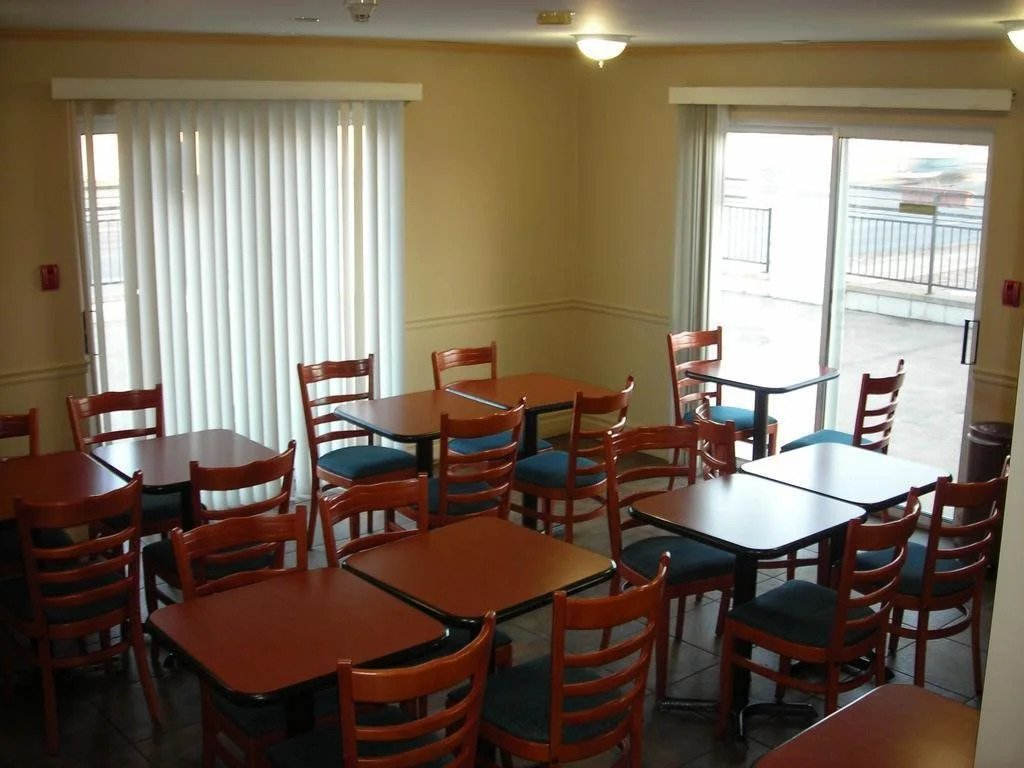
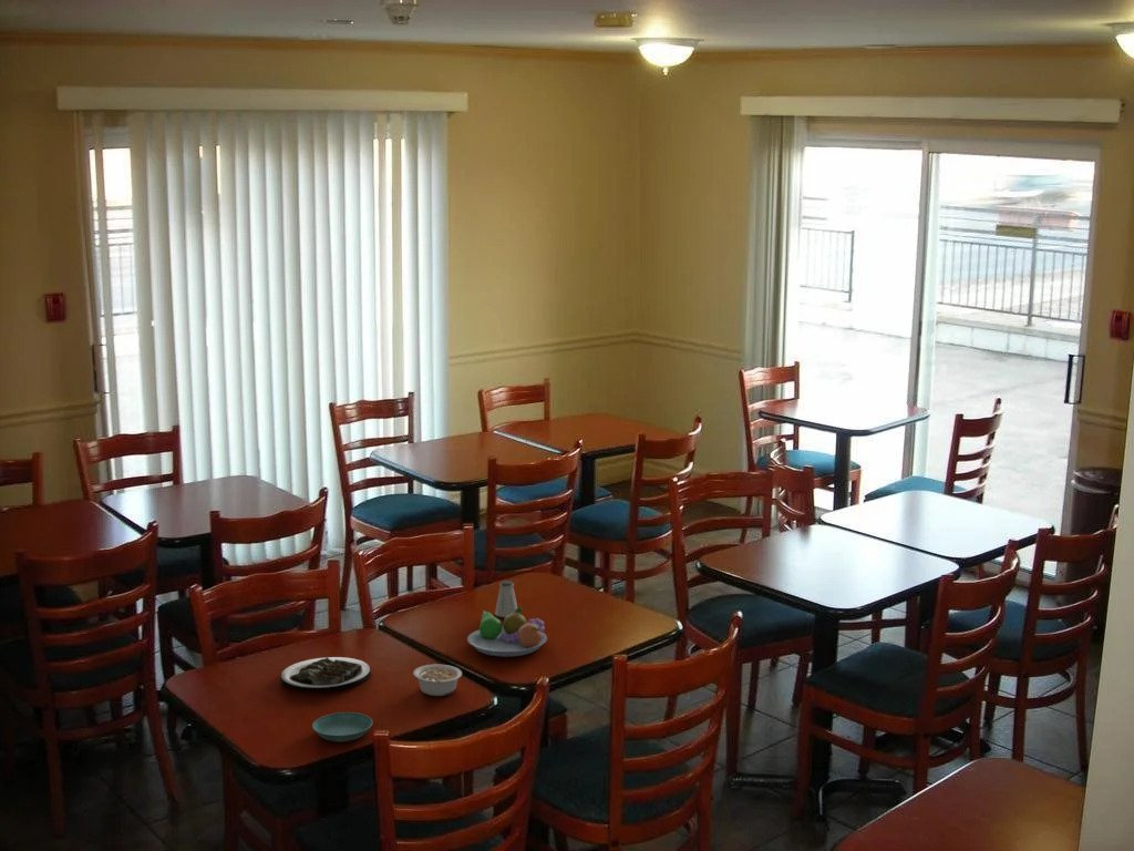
+ saucer [311,711,373,742]
+ saltshaker [494,580,519,618]
+ legume [412,664,463,697]
+ fruit bowl [466,606,548,658]
+ plate [280,656,372,691]
